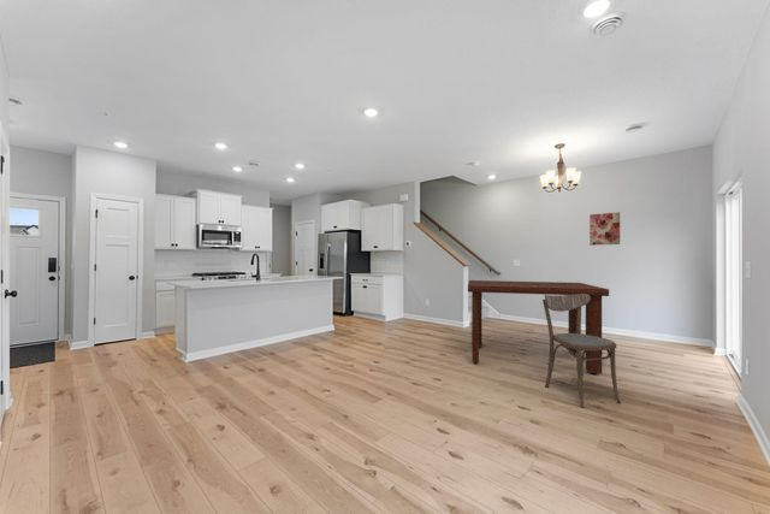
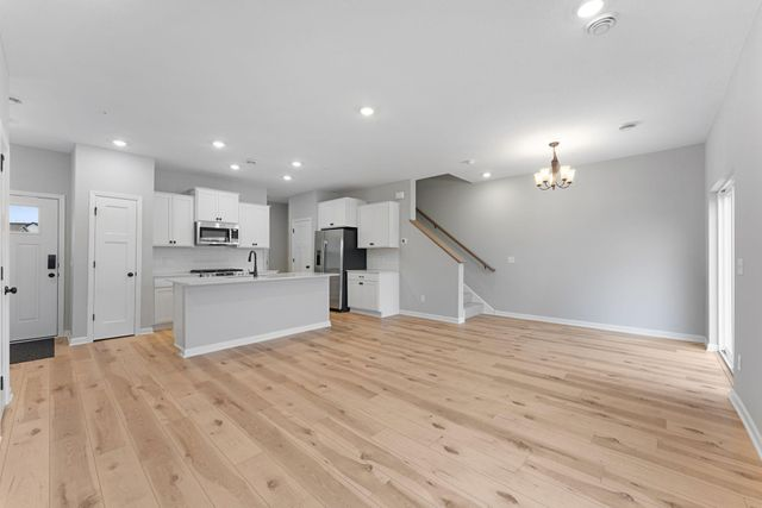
- wall art [588,211,621,247]
- dining table [467,279,610,376]
- dining chair [541,294,622,408]
